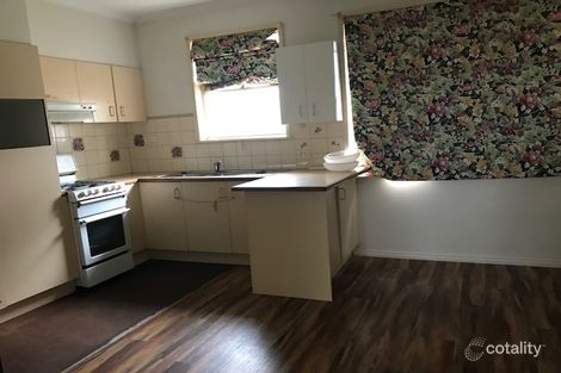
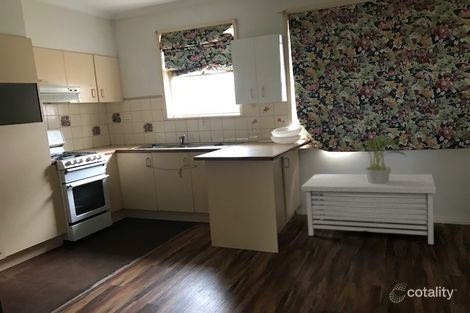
+ storage bench [300,173,437,245]
+ potted plant [350,135,408,184]
